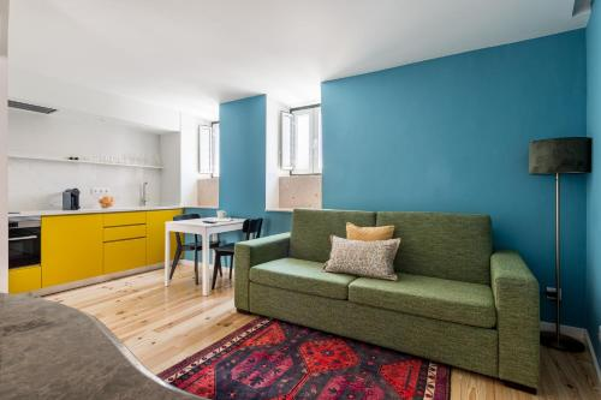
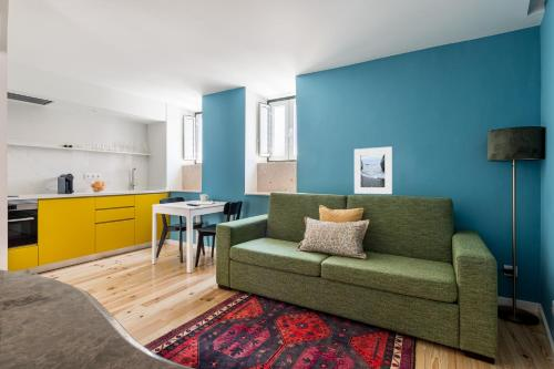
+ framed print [353,146,393,195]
